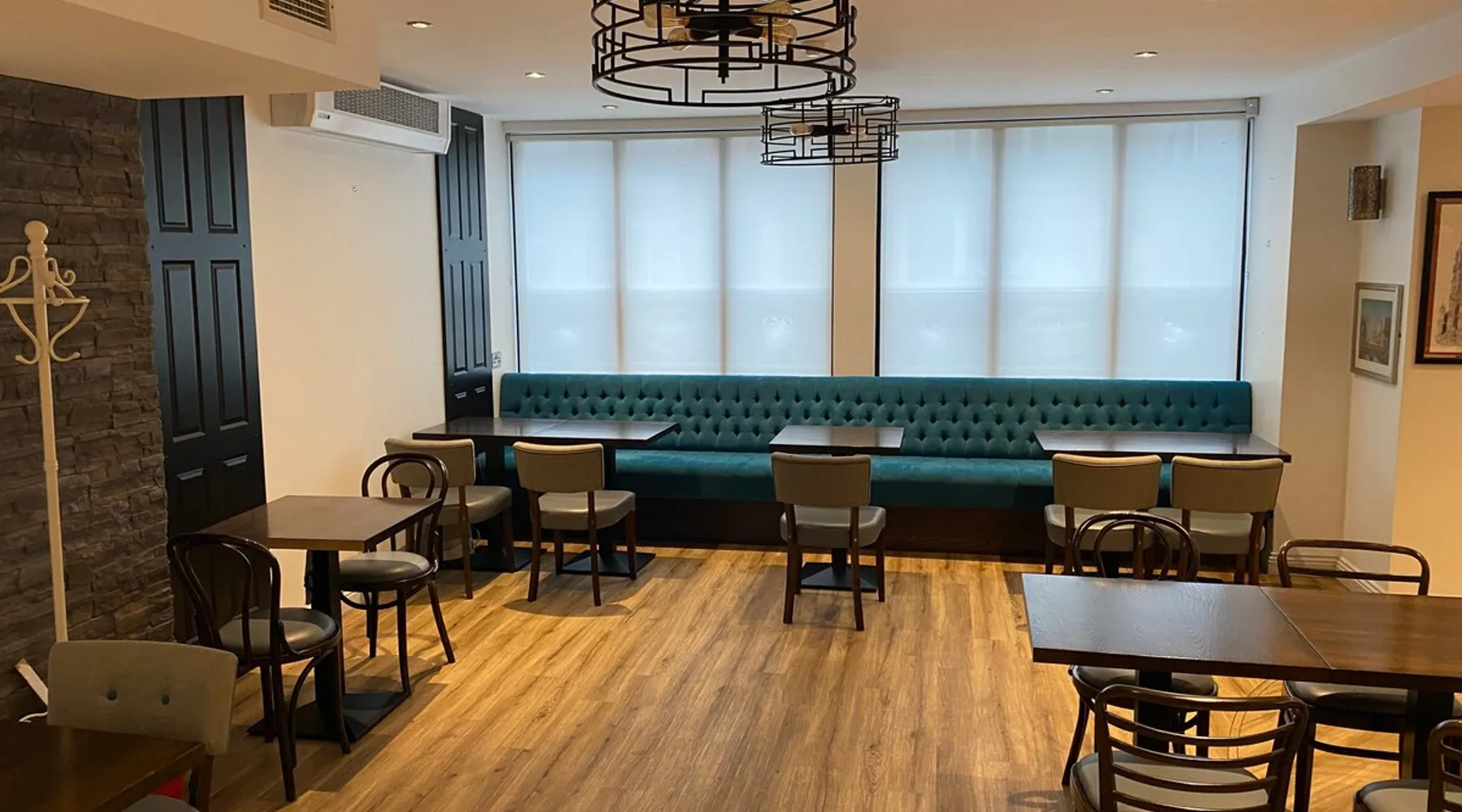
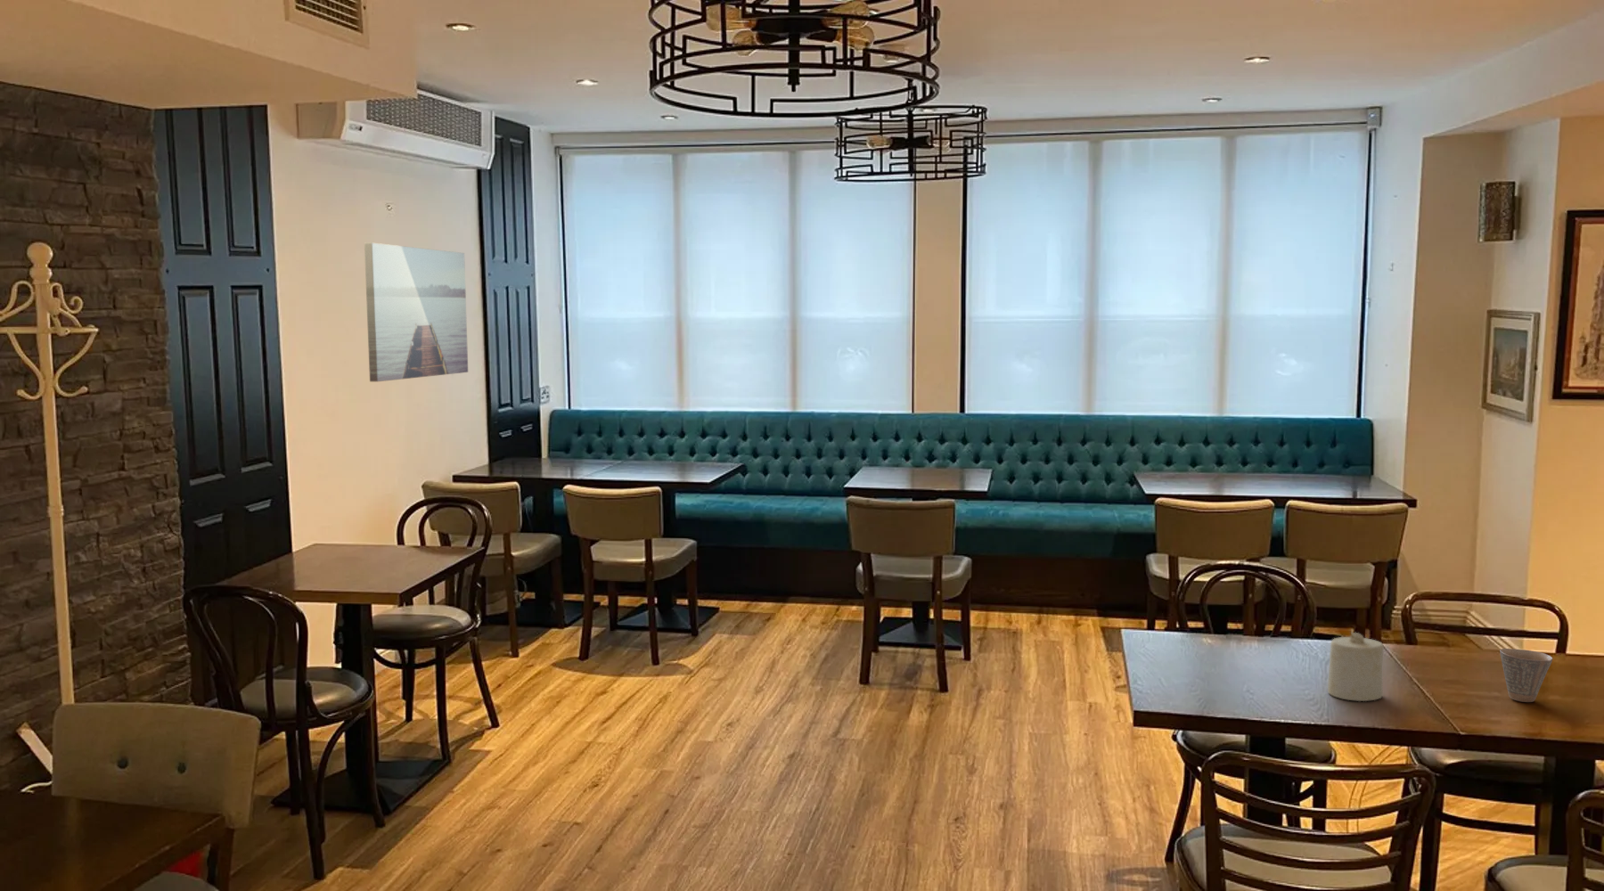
+ candle [1326,631,1385,702]
+ cup [1499,647,1554,703]
+ wall art [363,241,468,382]
